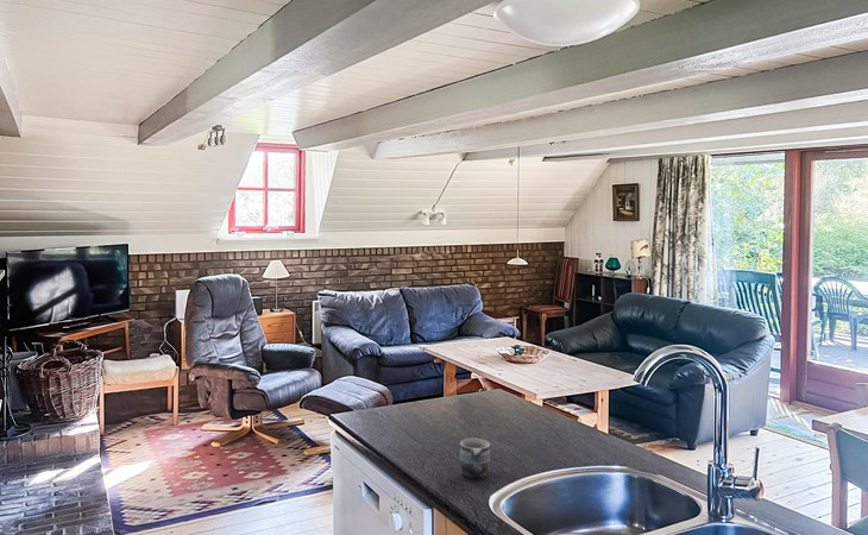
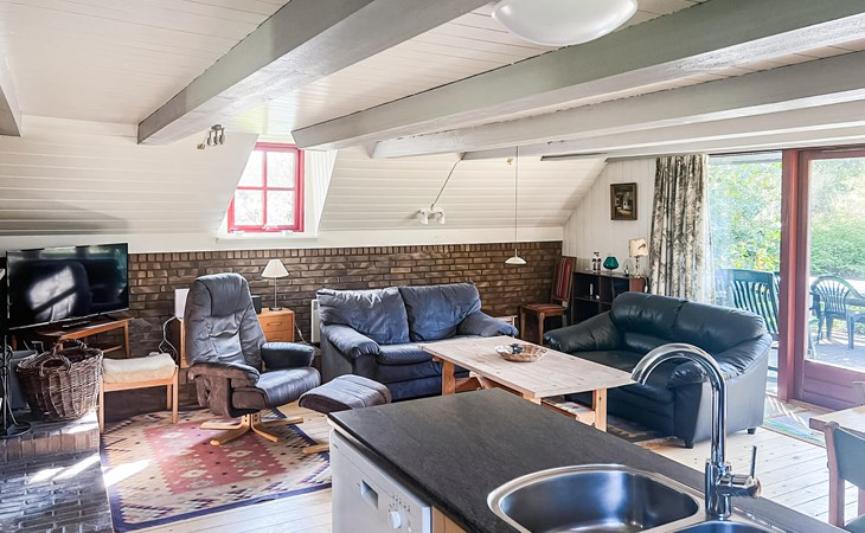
- mug [458,436,491,479]
